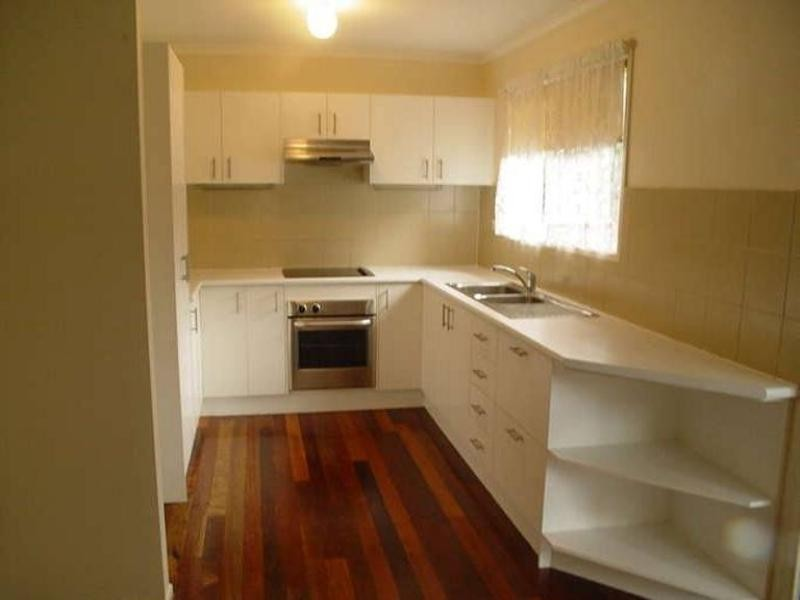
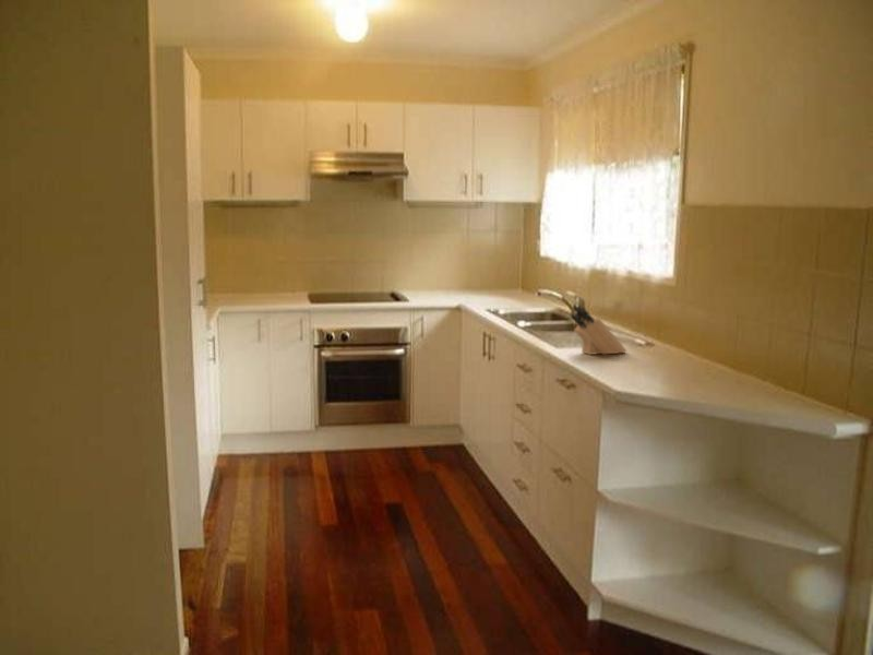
+ knife block [570,303,627,356]
